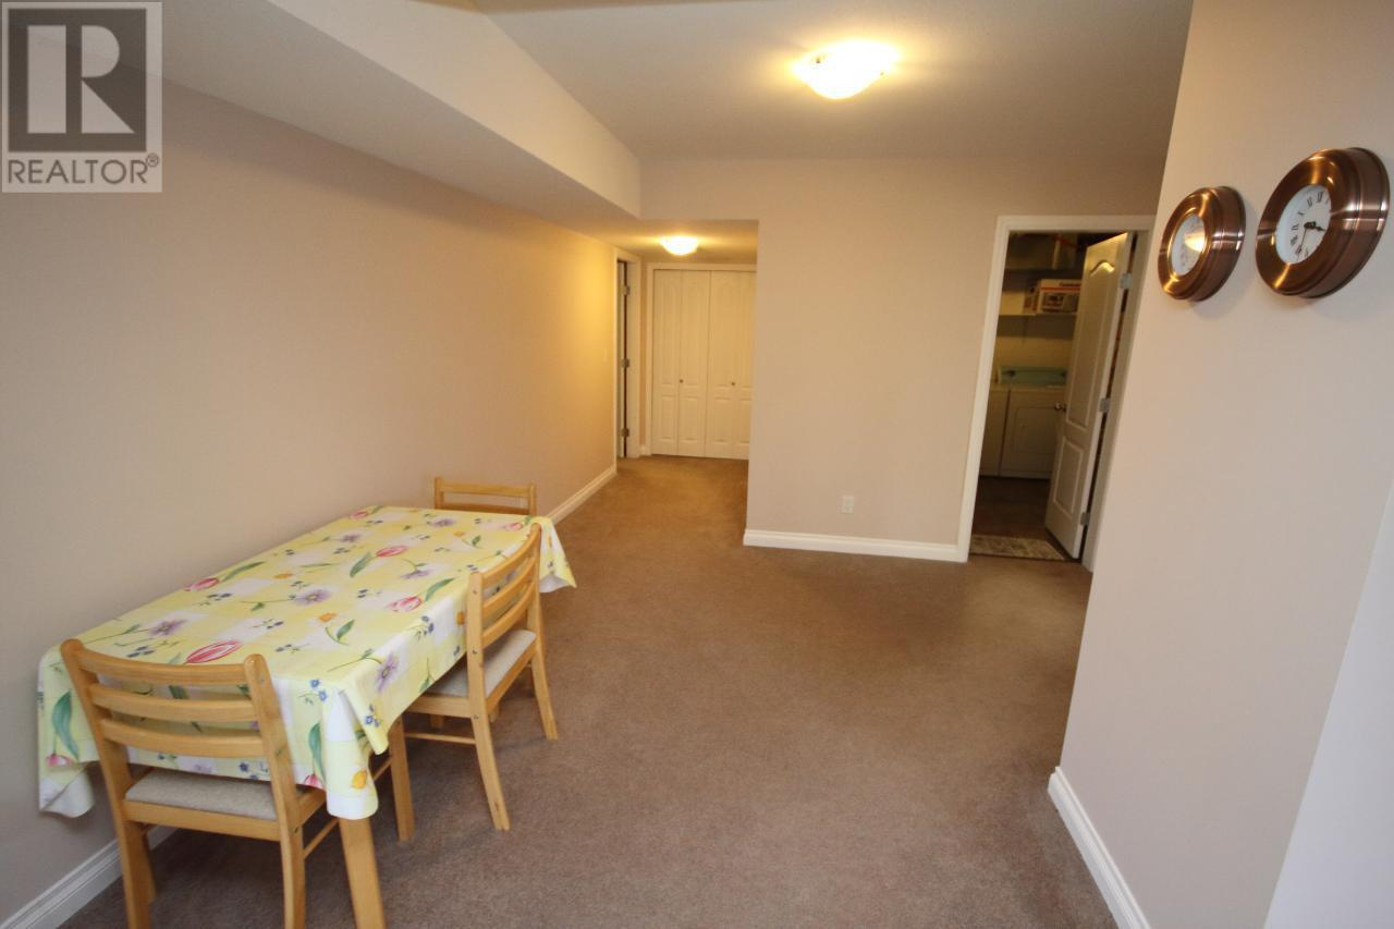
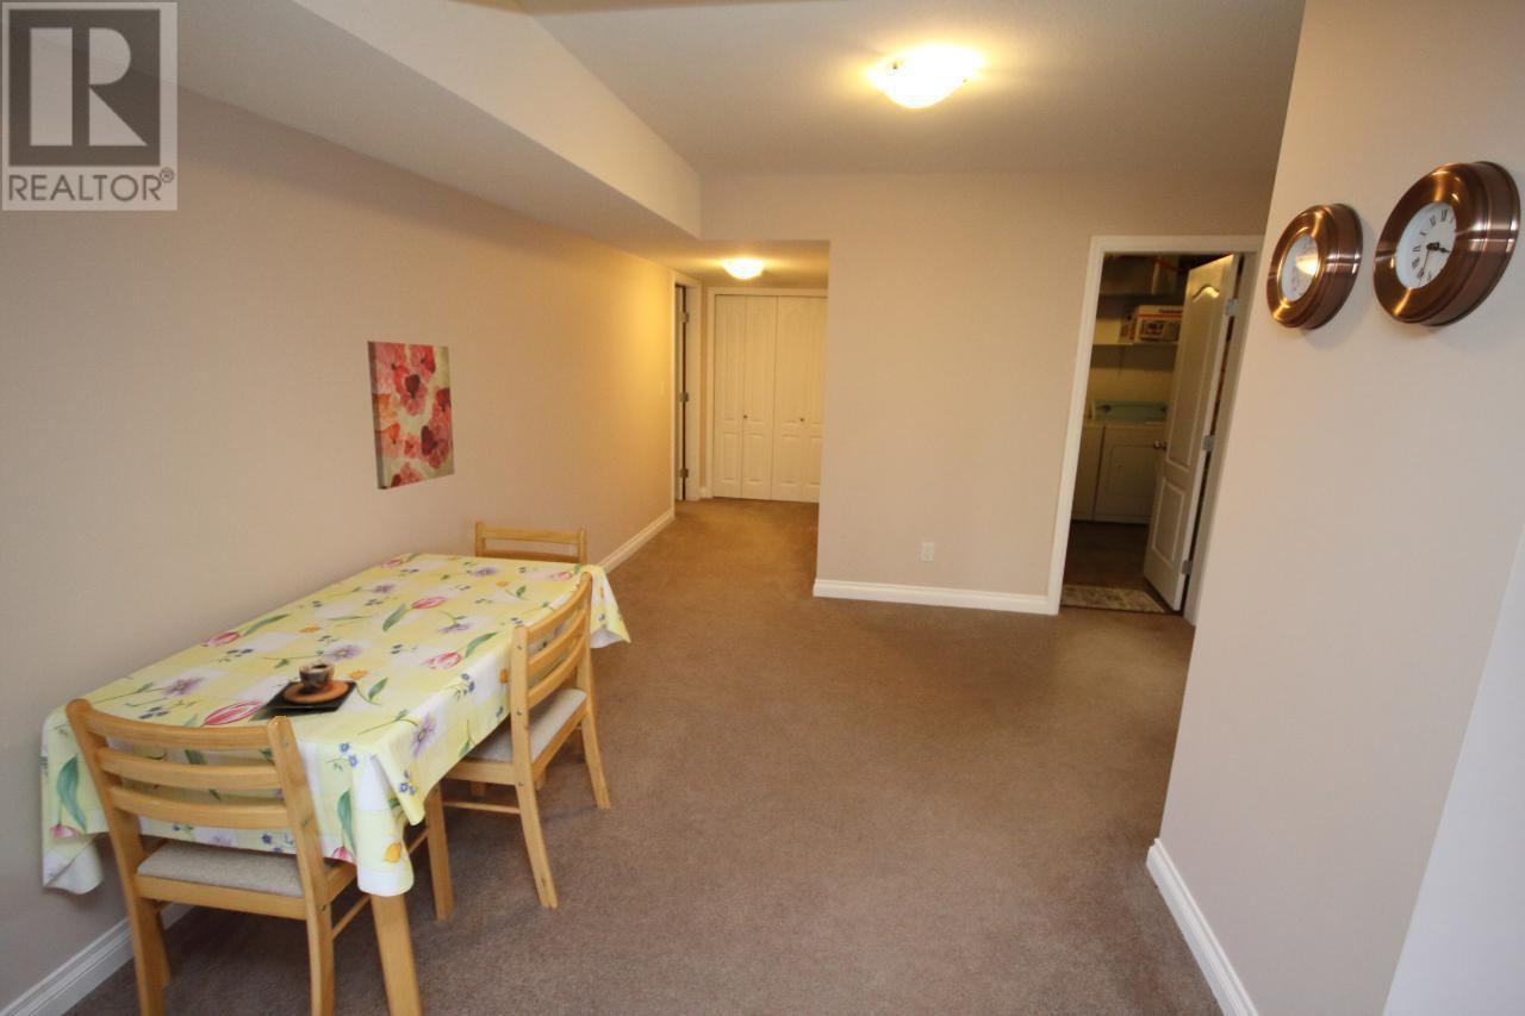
+ wall art [366,339,456,491]
+ teacup [261,659,359,710]
